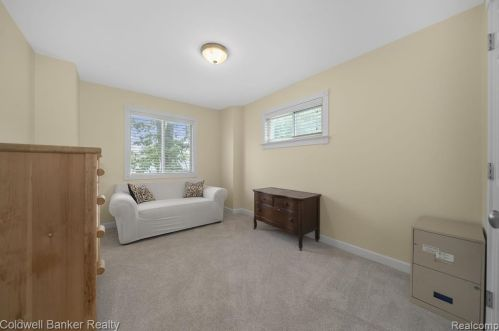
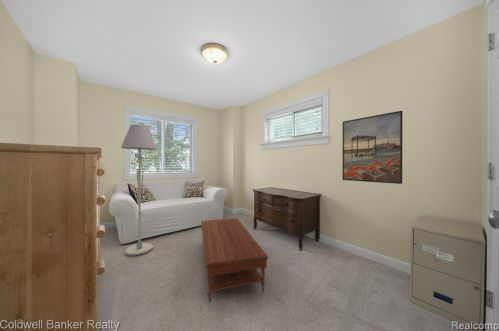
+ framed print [341,110,404,185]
+ floor lamp [120,124,158,257]
+ coffee table [200,217,269,304]
